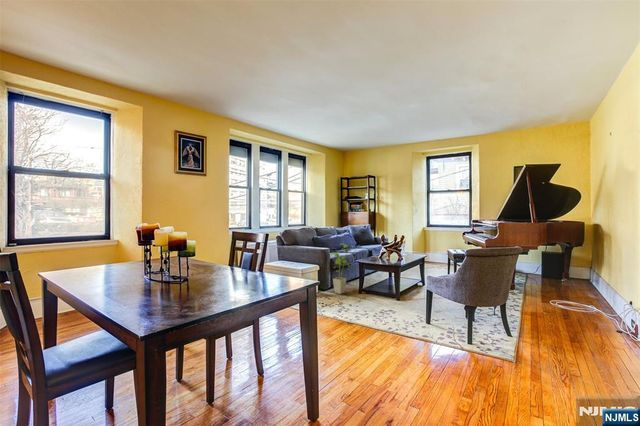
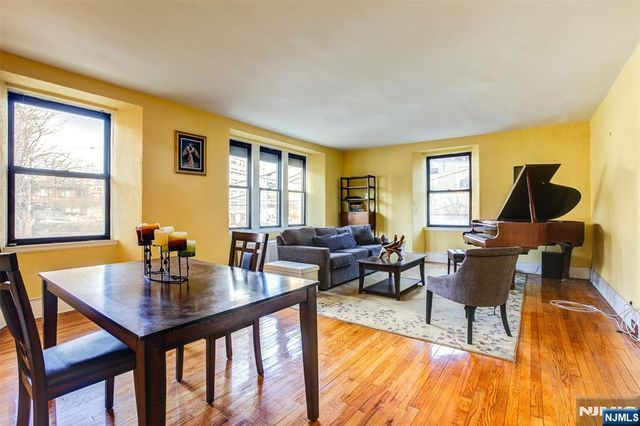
- house plant [329,243,357,295]
